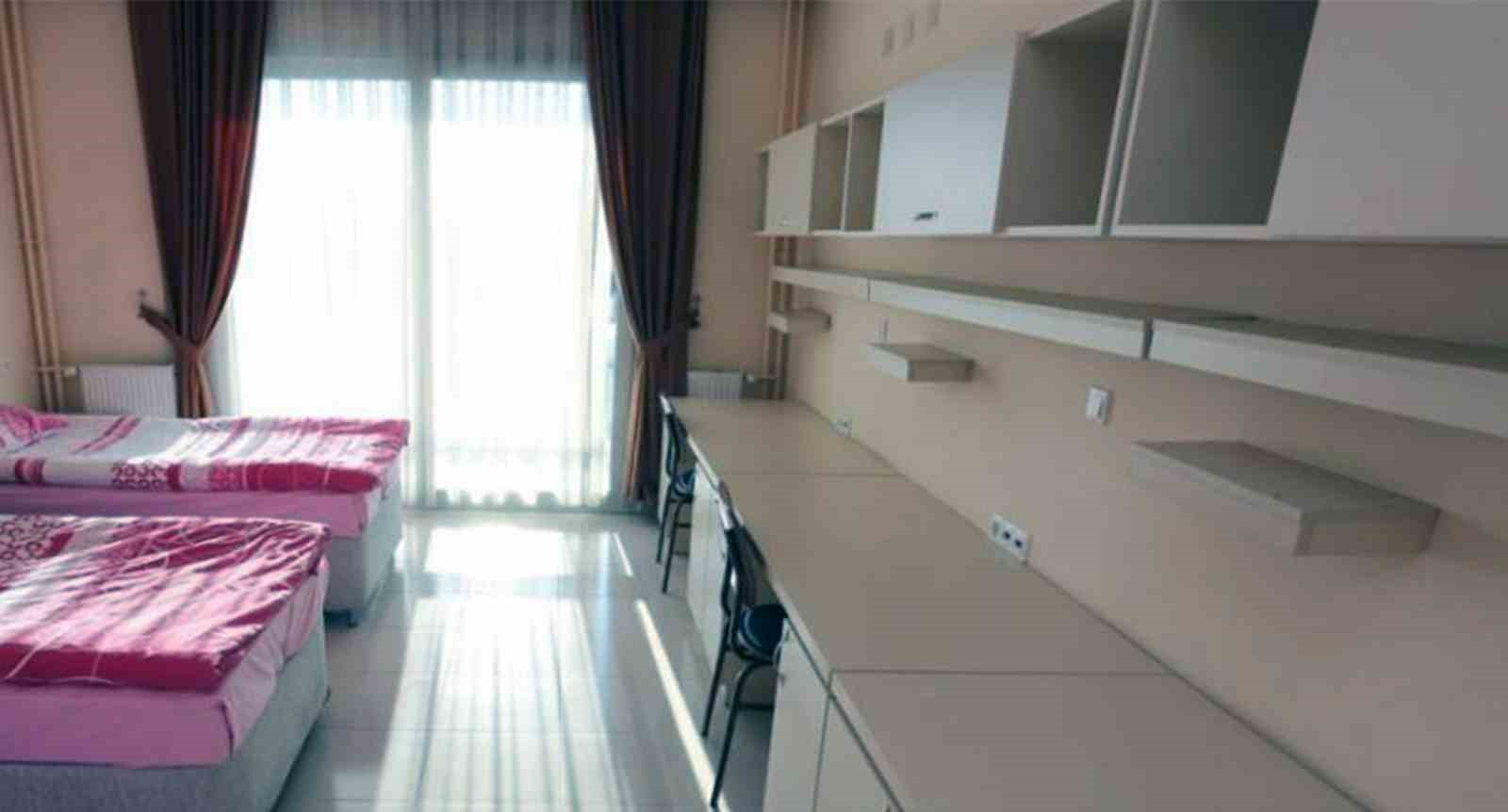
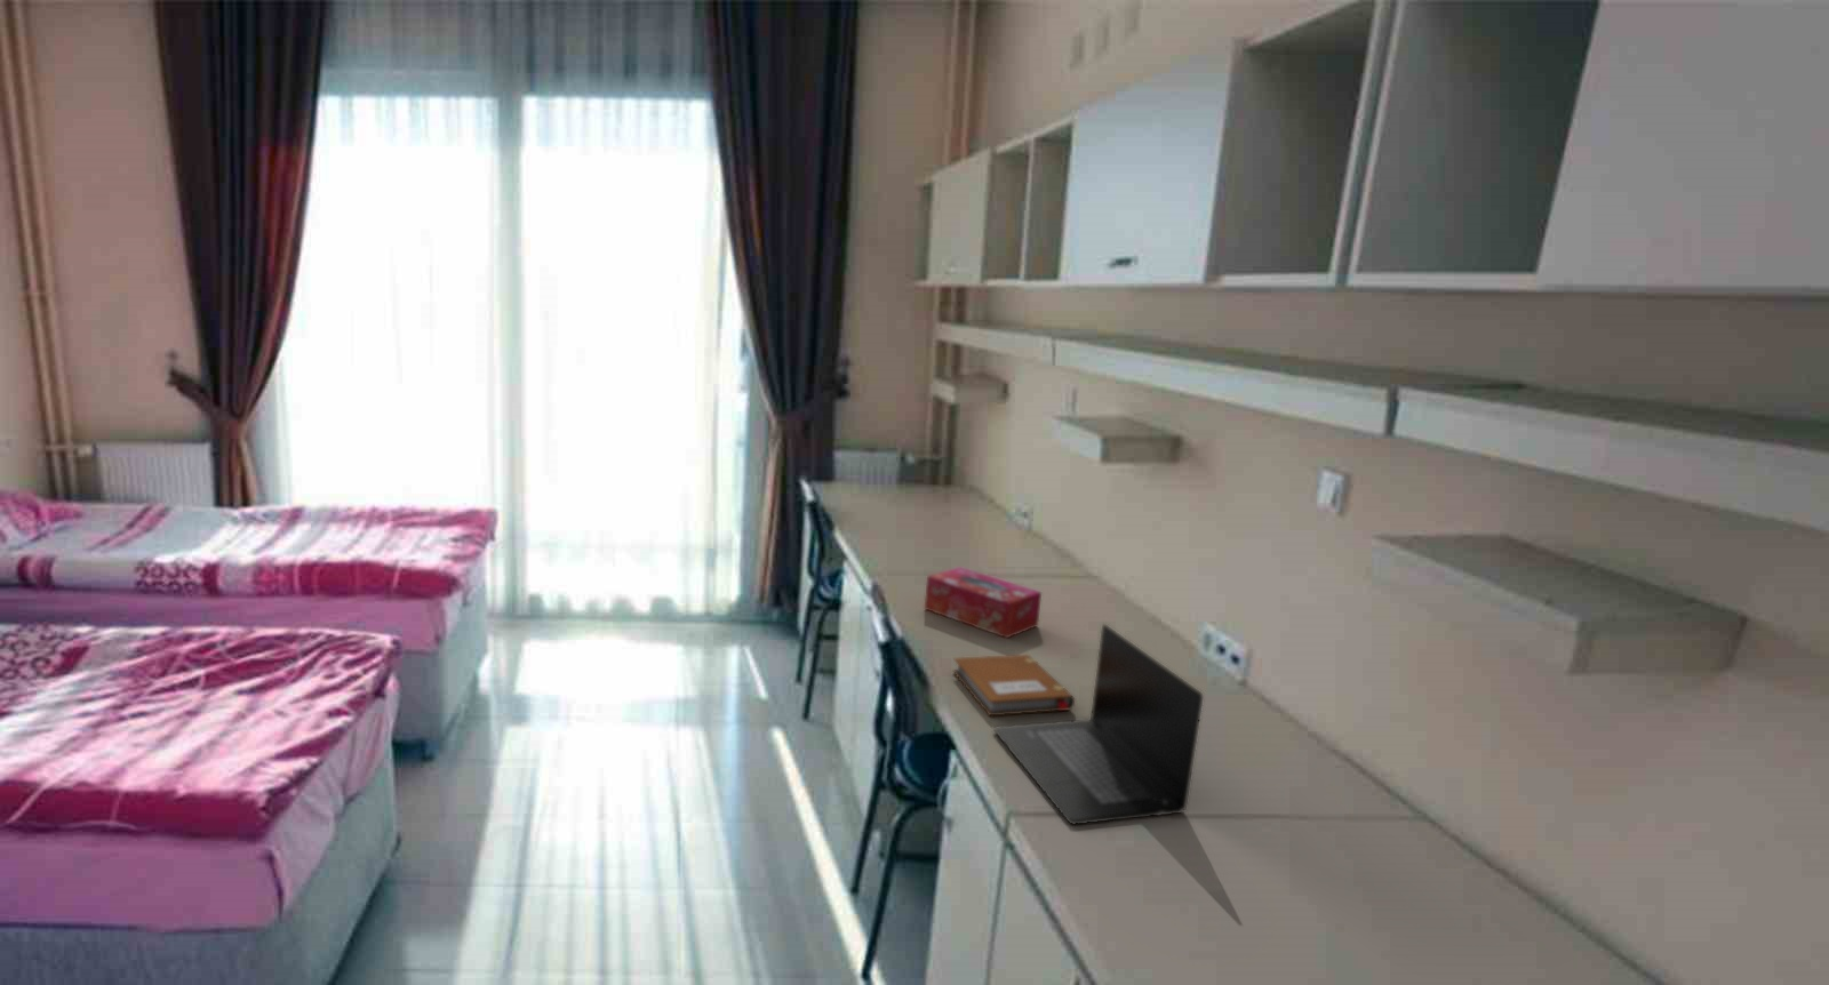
+ laptop [992,622,1203,825]
+ tissue box [924,565,1043,640]
+ notebook [952,654,1076,717]
